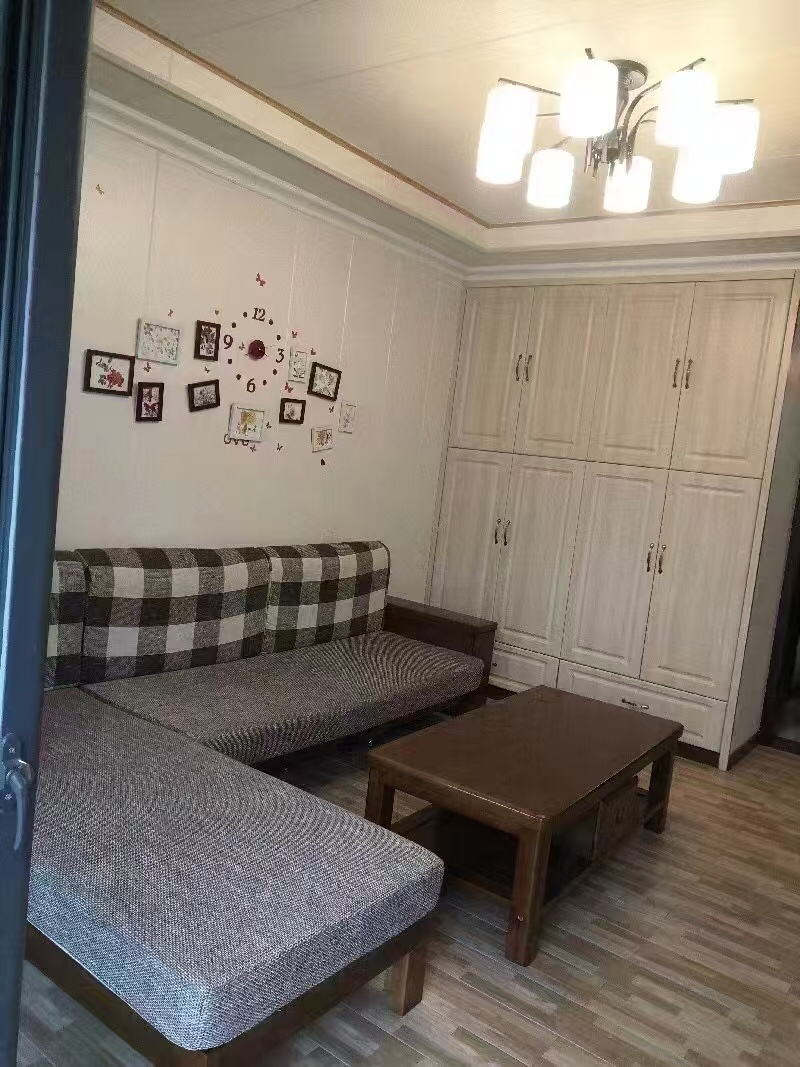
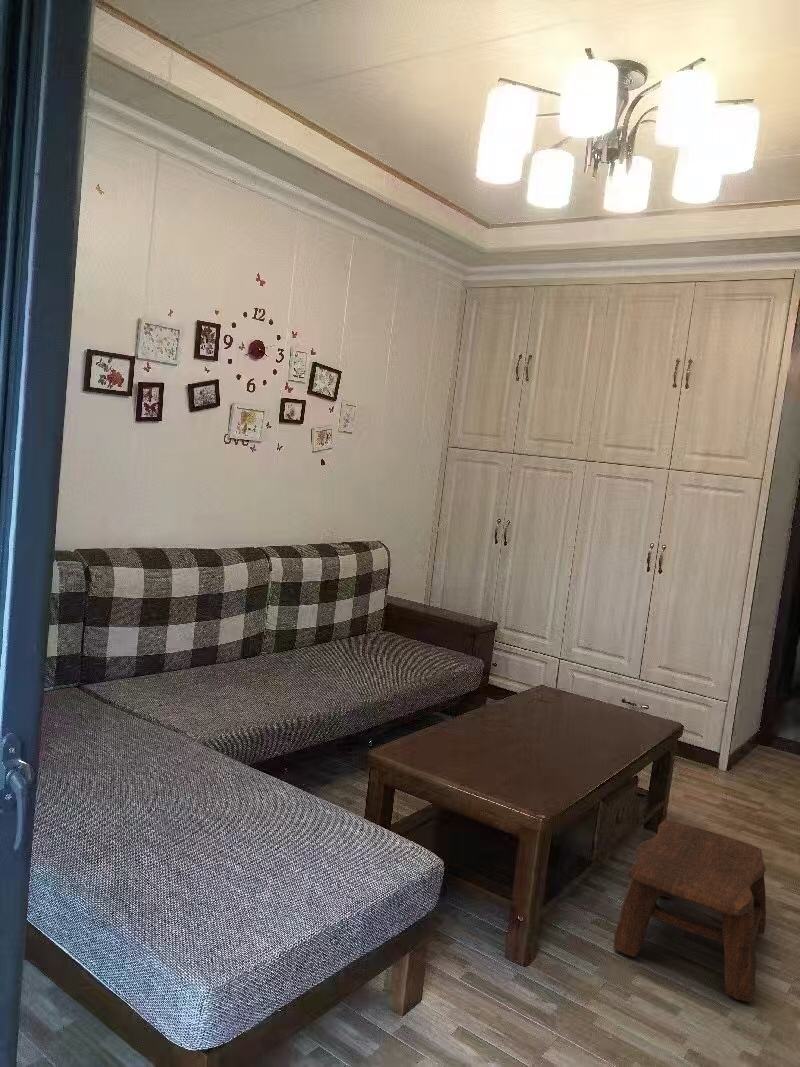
+ stool [613,819,767,1003]
